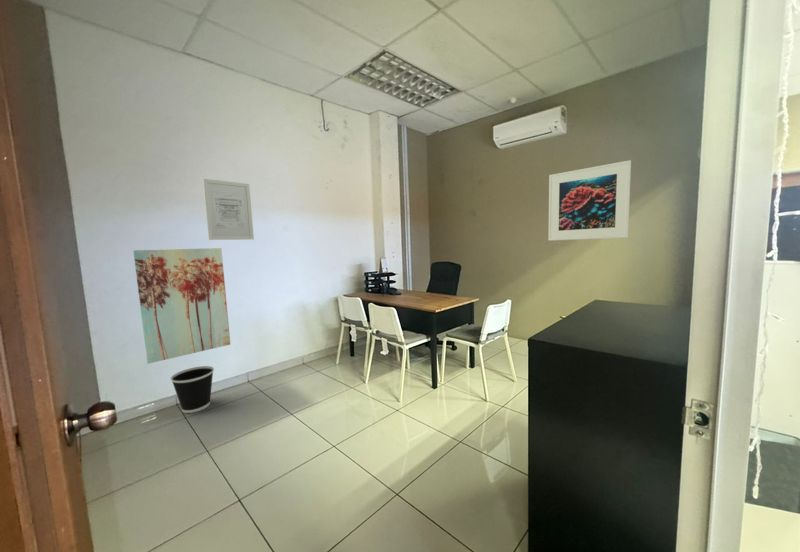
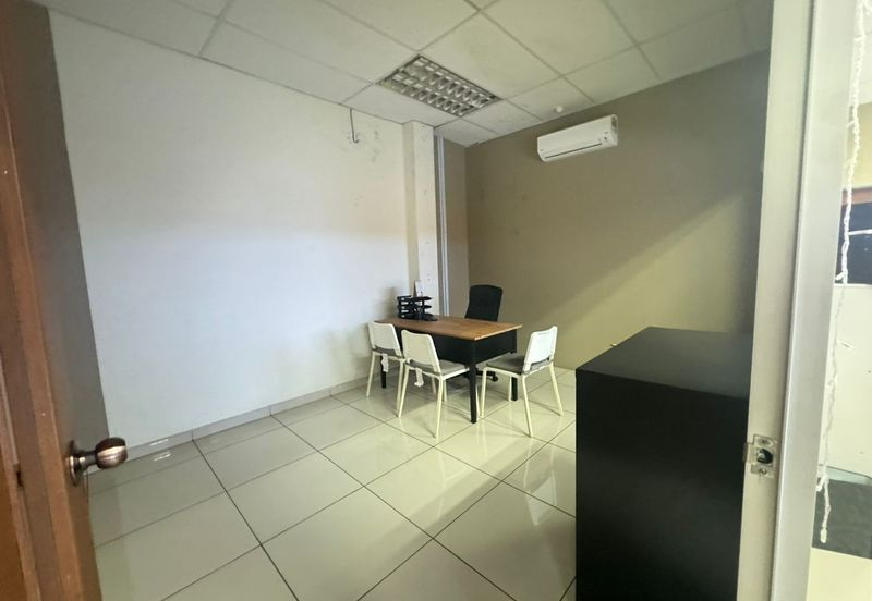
- wall art [132,247,231,365]
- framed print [547,159,632,242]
- wall art [202,178,255,241]
- wastebasket [170,365,215,414]
